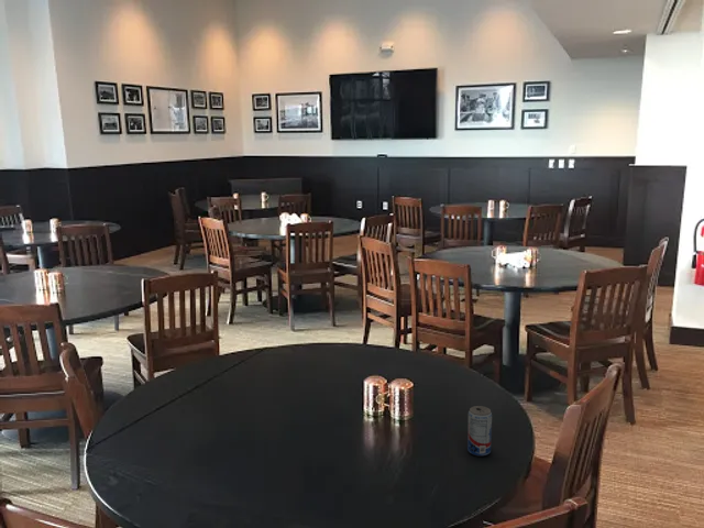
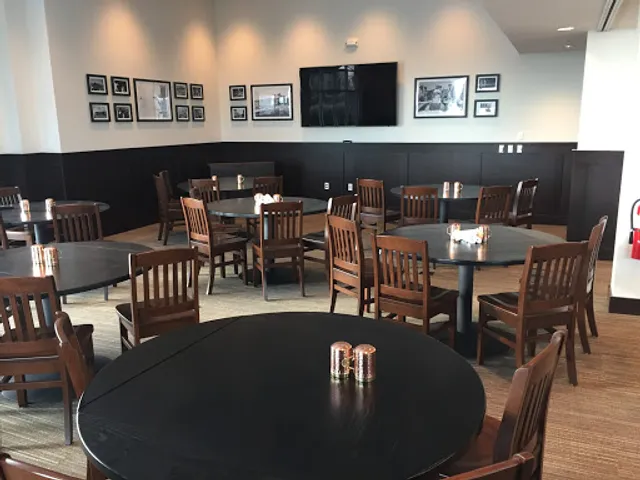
- beverage can [466,405,493,457]
